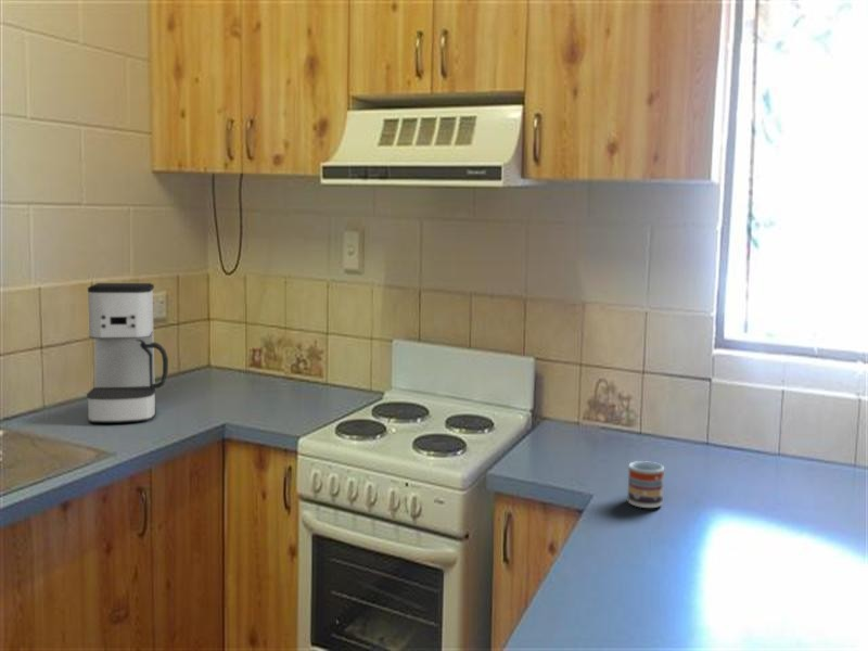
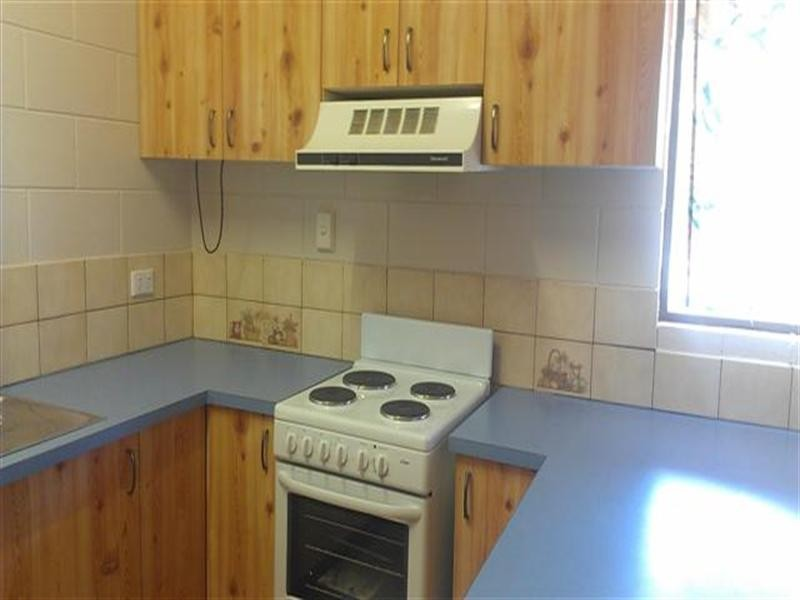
- coffee maker [86,282,169,424]
- cup [626,460,665,509]
